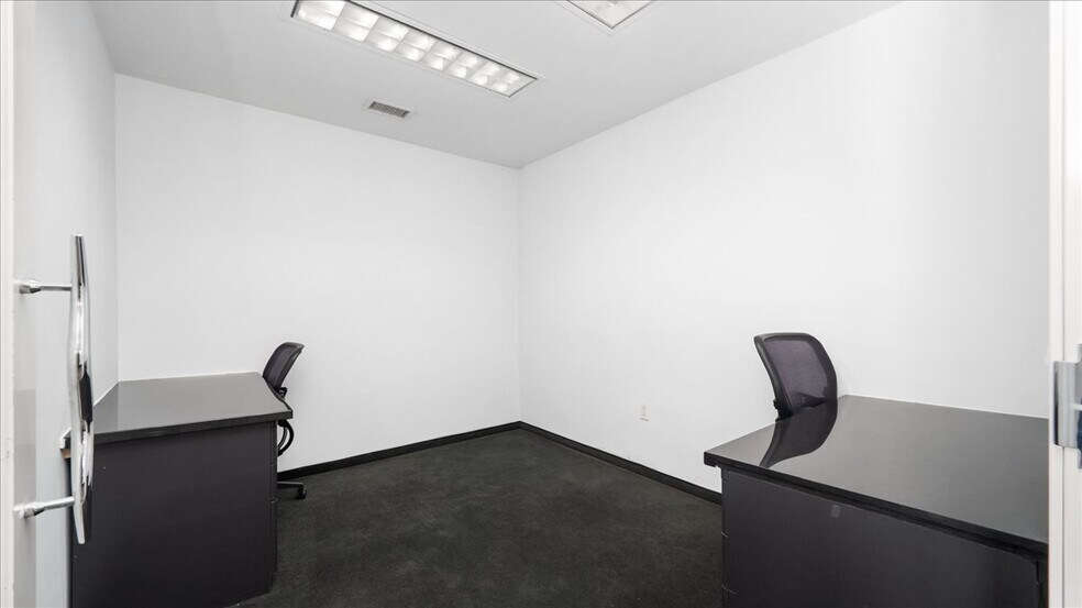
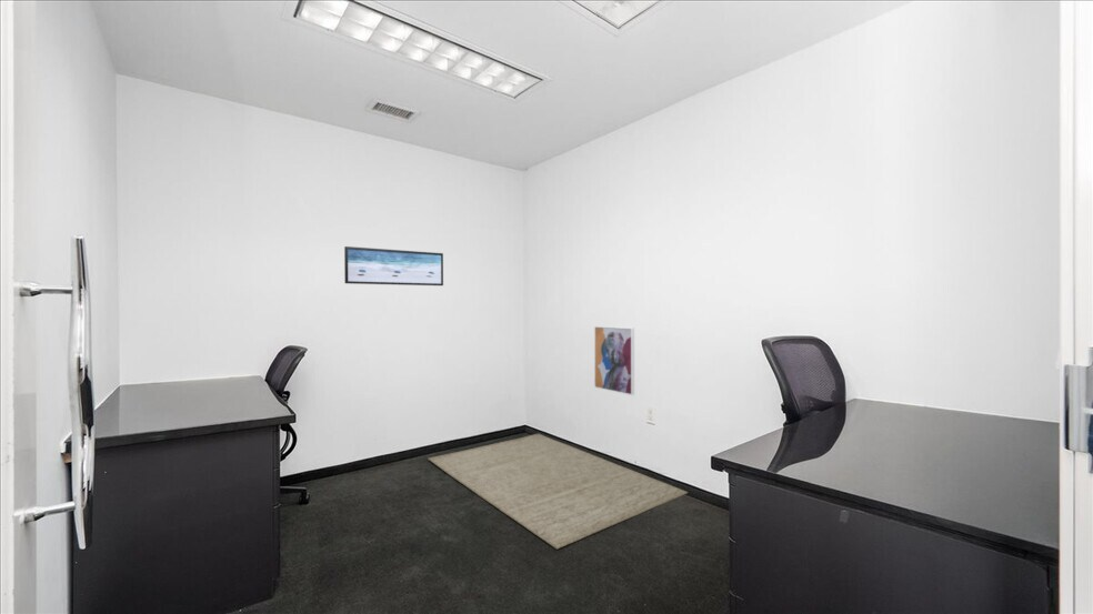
+ rug [427,433,689,551]
+ wall art [343,245,444,286]
+ wall art [593,325,635,396]
